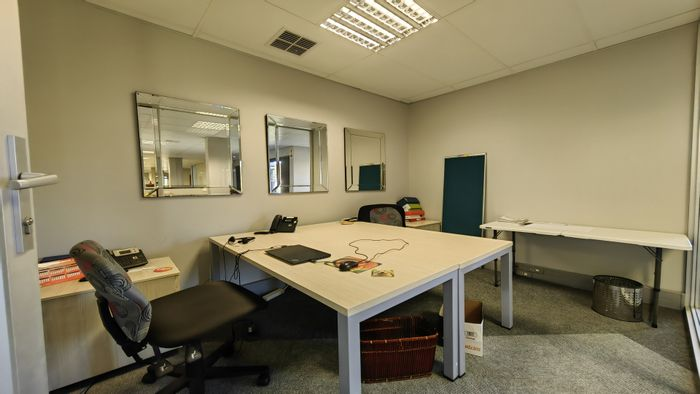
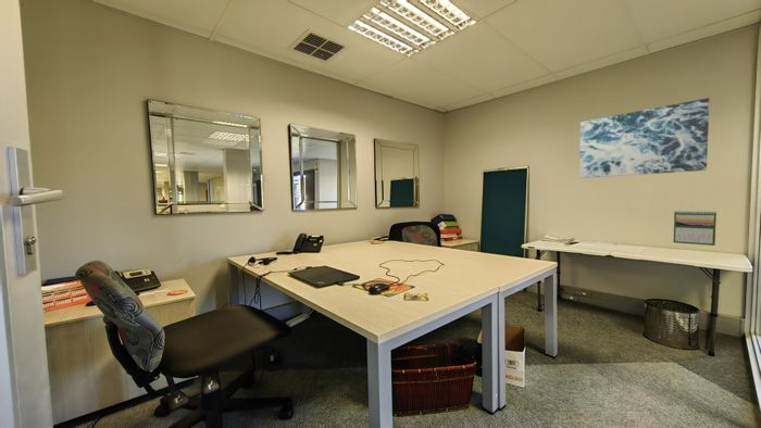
+ calendar [673,210,718,247]
+ wall art [578,97,710,179]
